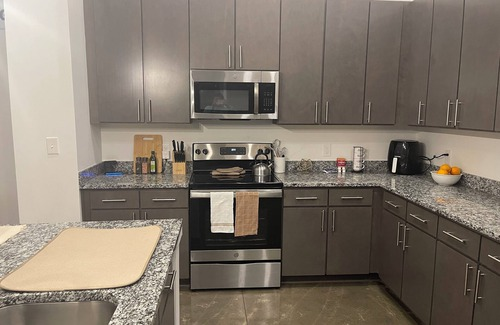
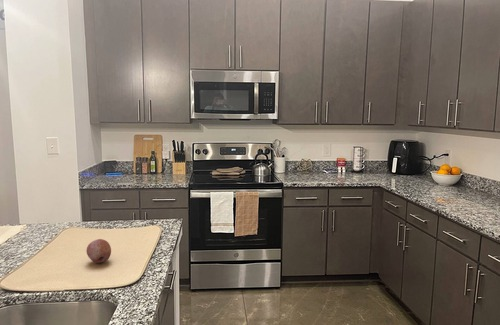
+ fruit [85,238,112,264]
